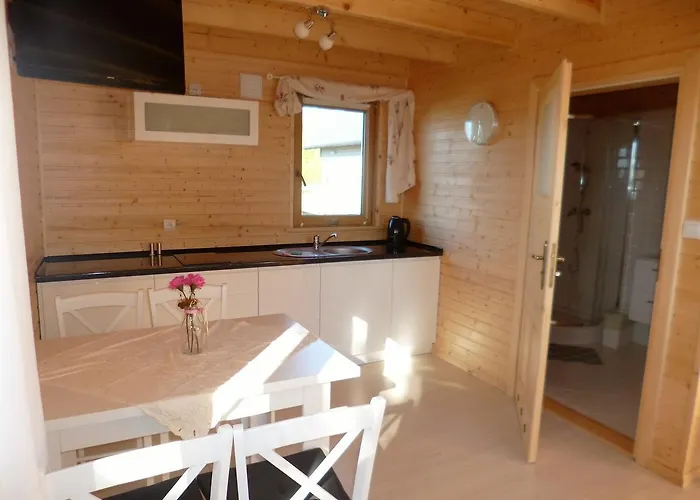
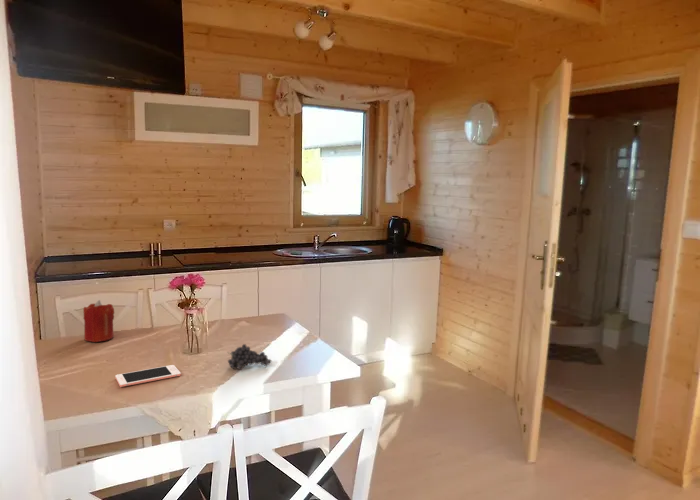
+ candle [82,299,115,343]
+ fruit [226,343,272,370]
+ cell phone [114,364,182,388]
